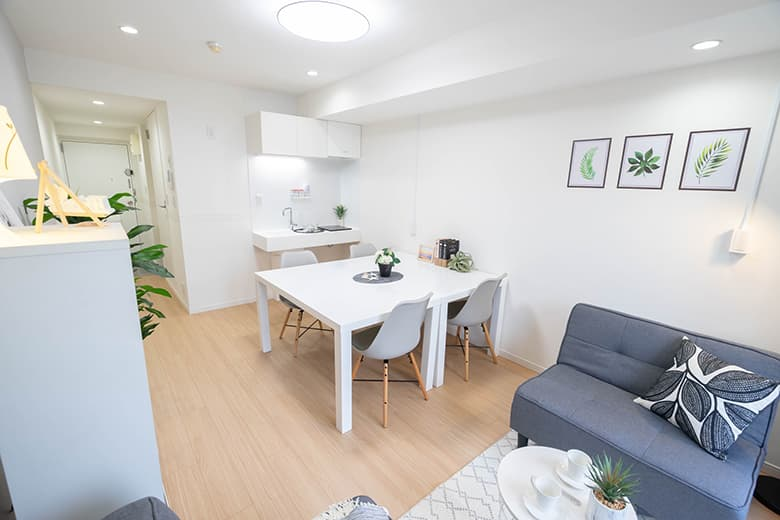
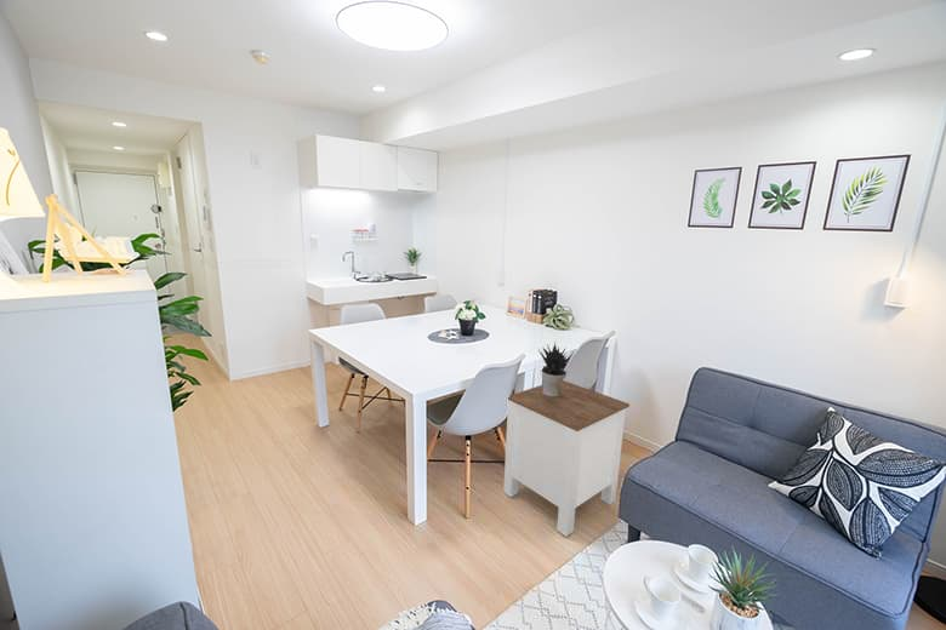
+ side table [502,379,631,538]
+ potted plant [537,340,575,396]
